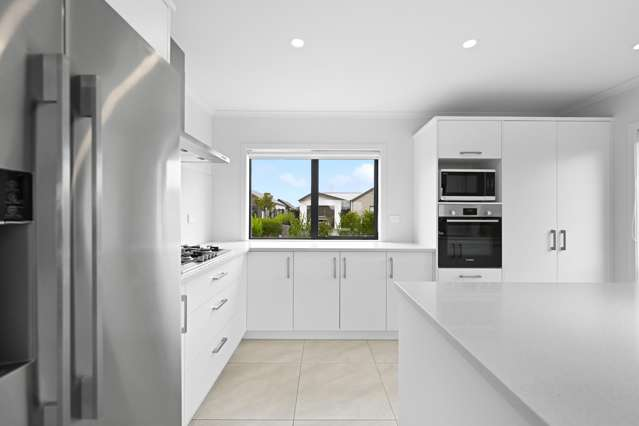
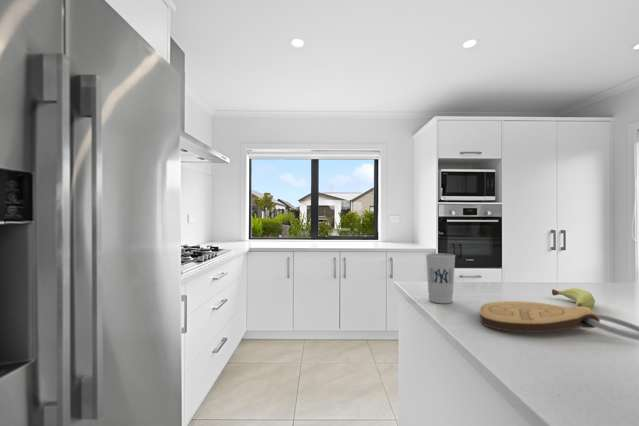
+ fruit [551,288,596,310]
+ cup [425,252,456,304]
+ key chain [479,300,639,341]
